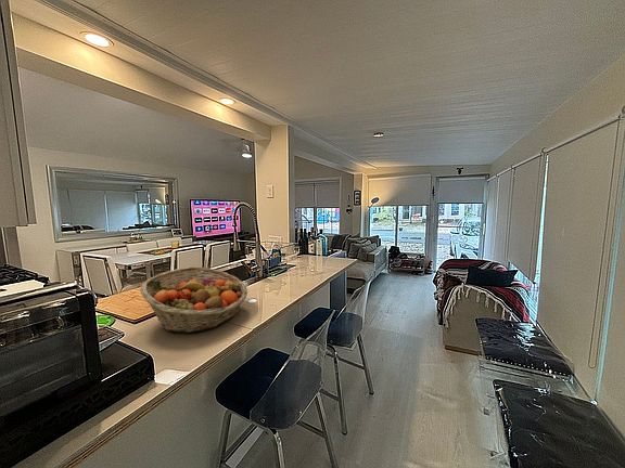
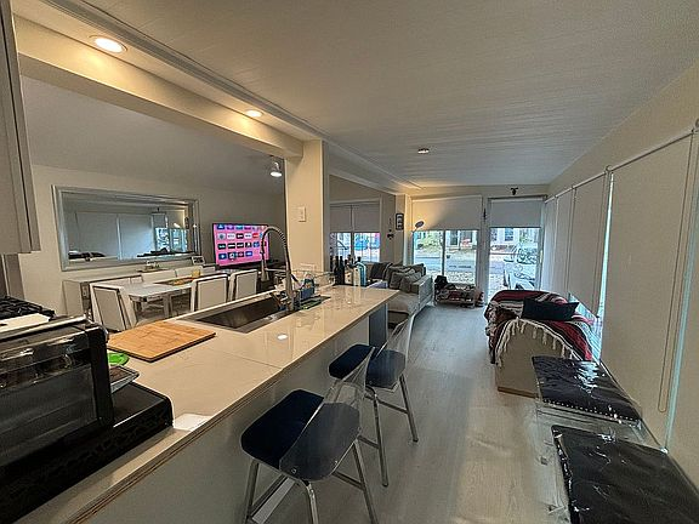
- fruit basket [139,265,248,334]
